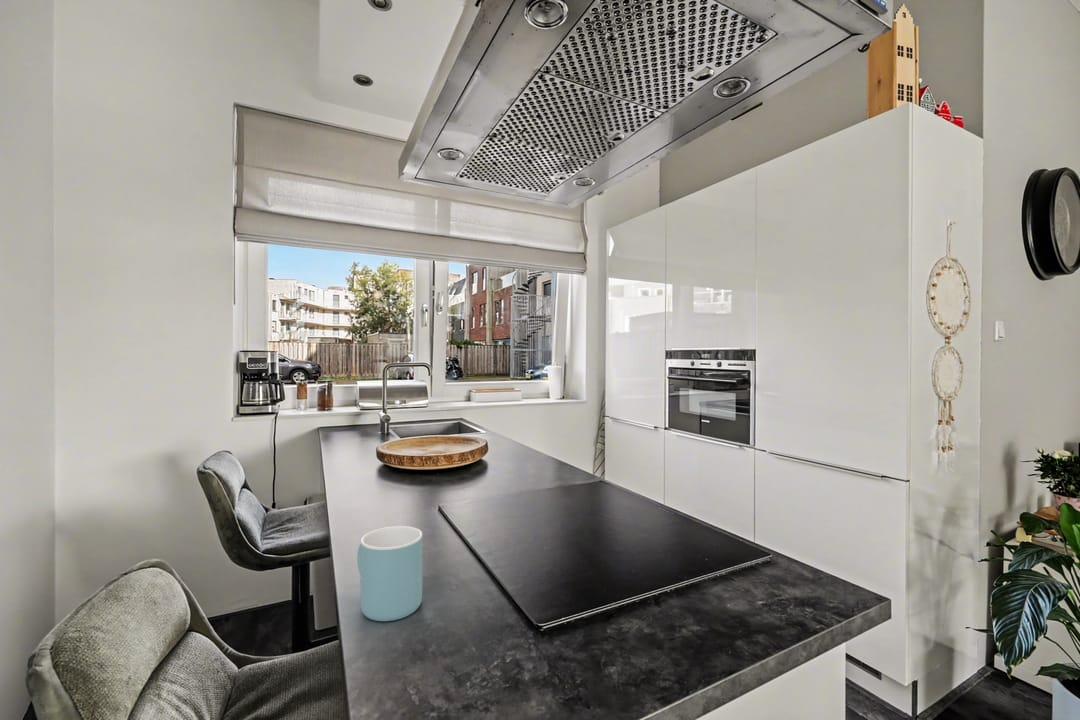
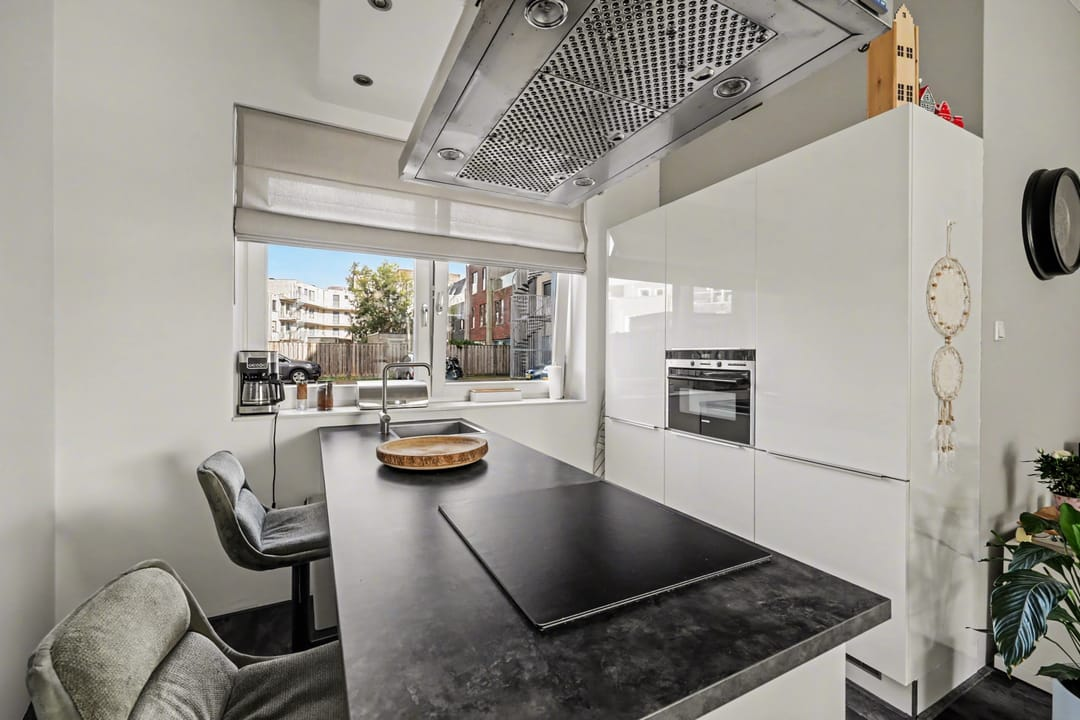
- mug [356,525,423,622]
